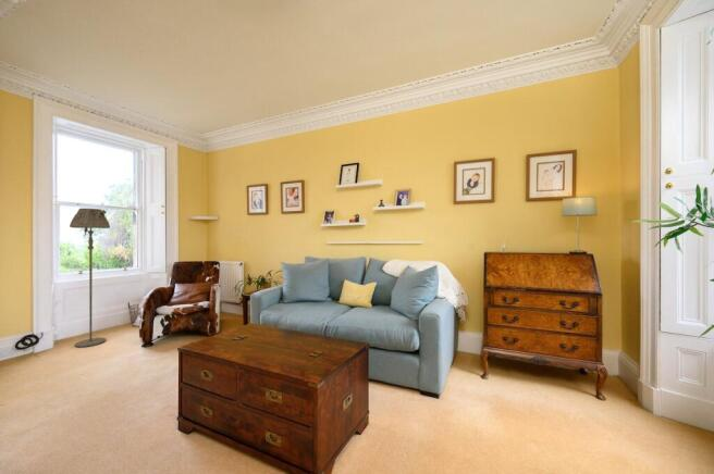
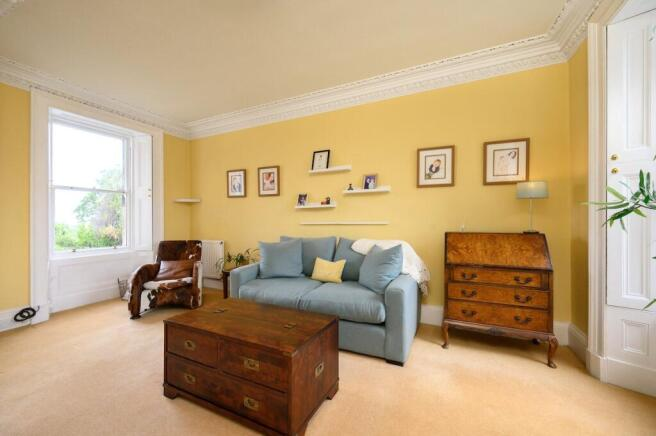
- floor lamp [69,207,111,348]
